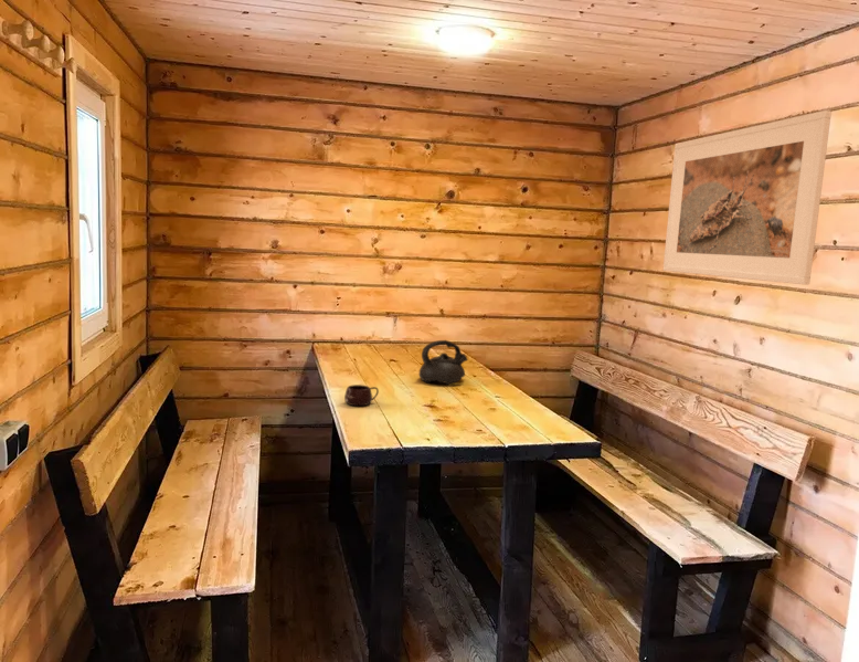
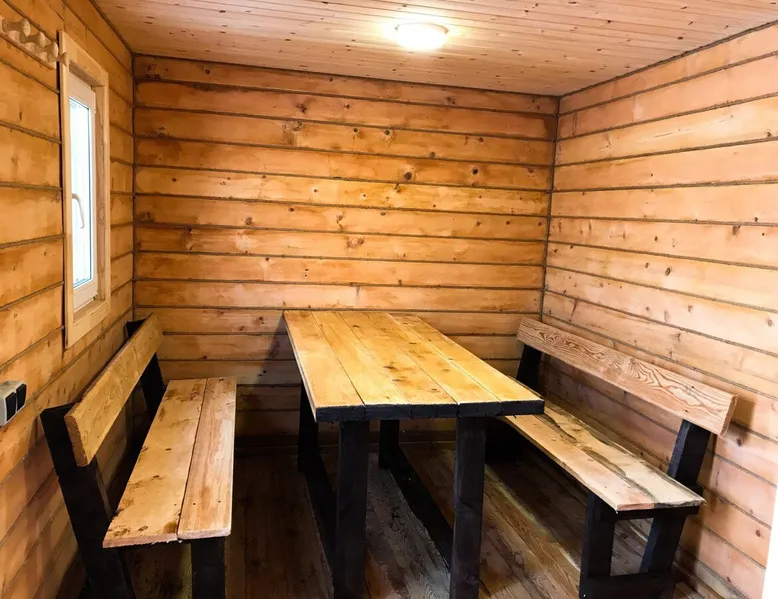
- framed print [662,109,833,286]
- mug [343,383,380,407]
- teapot [418,339,469,386]
